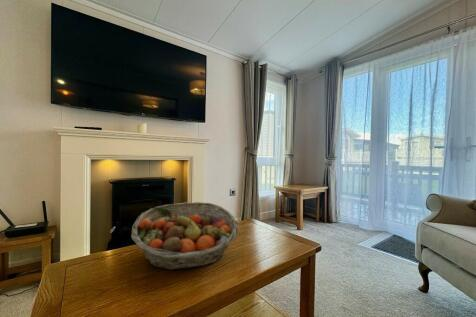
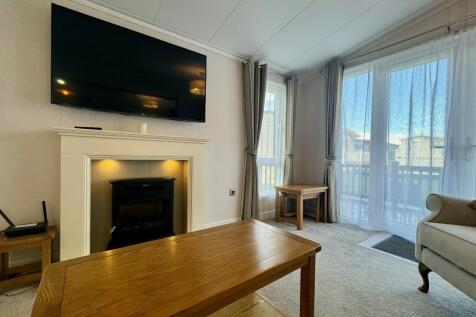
- fruit basket [130,201,239,271]
